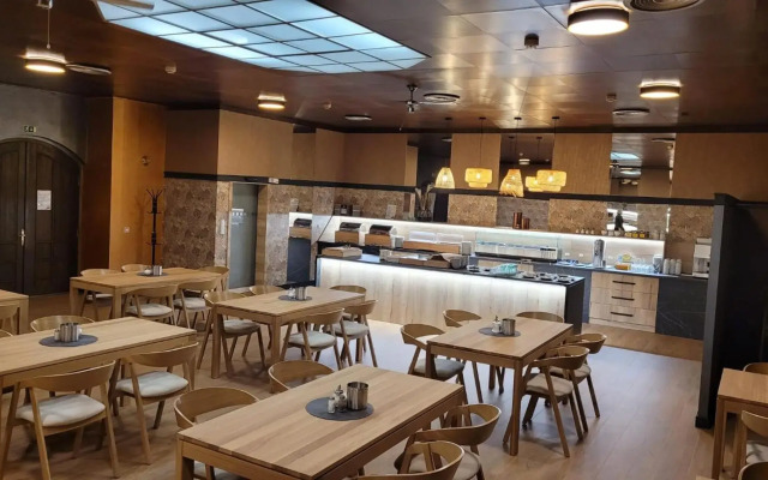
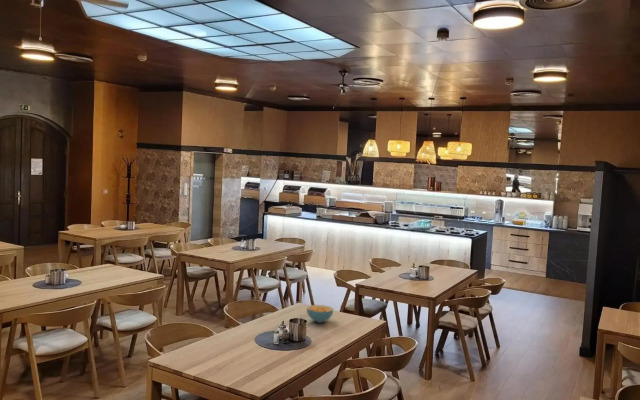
+ cereal bowl [306,304,335,324]
